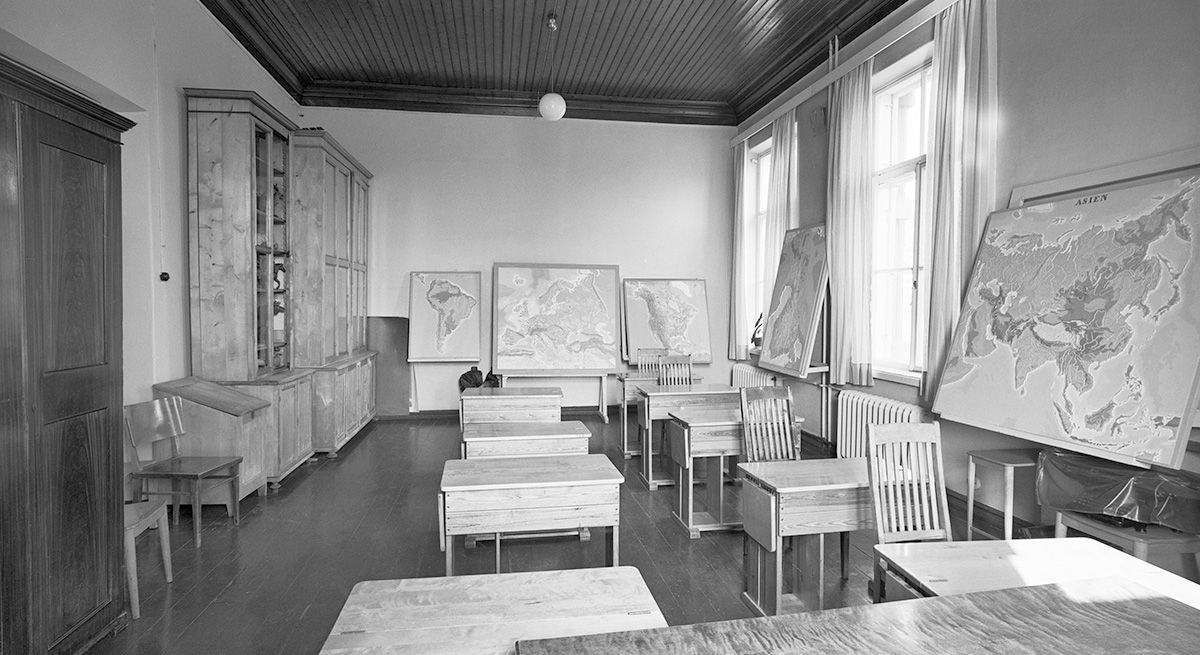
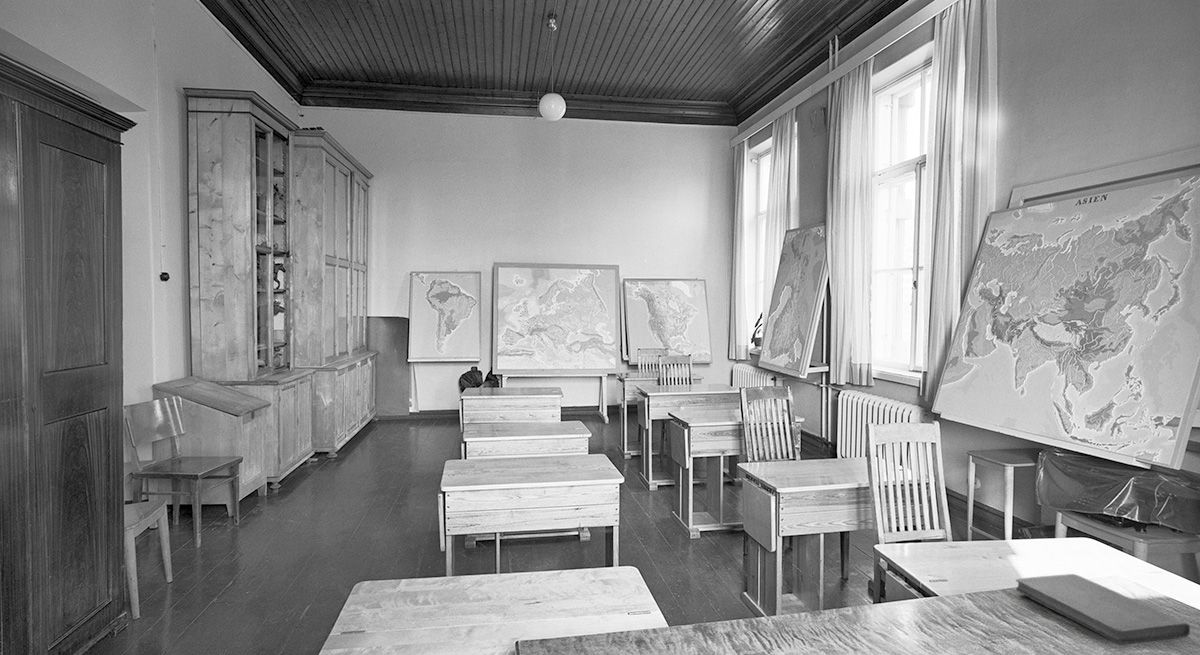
+ notebook [1015,573,1191,645]
